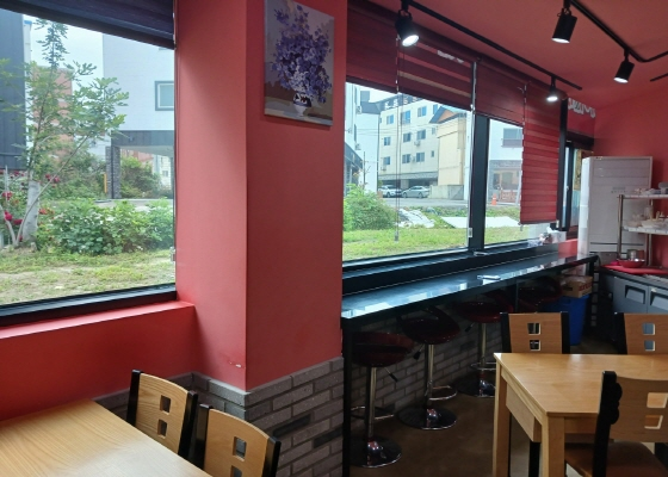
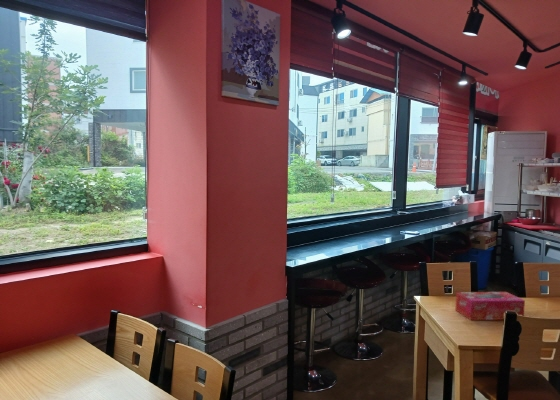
+ tissue box [454,291,526,321]
